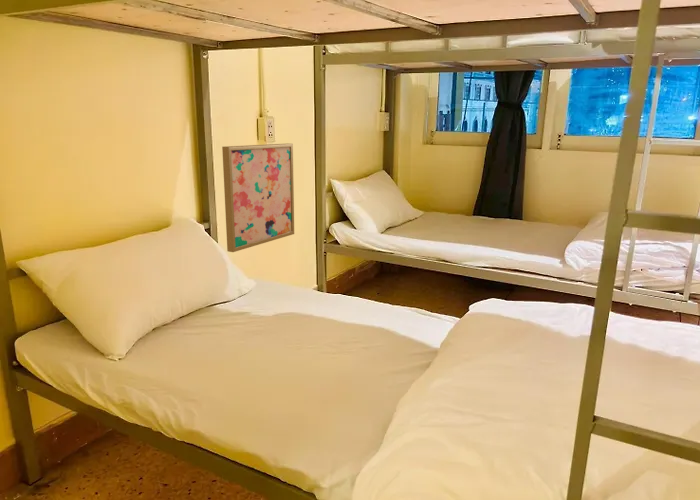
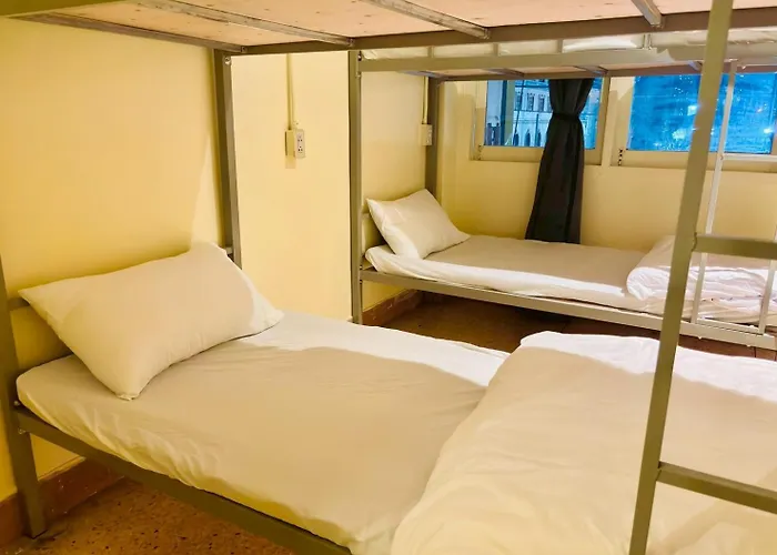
- wall art [221,143,295,253]
